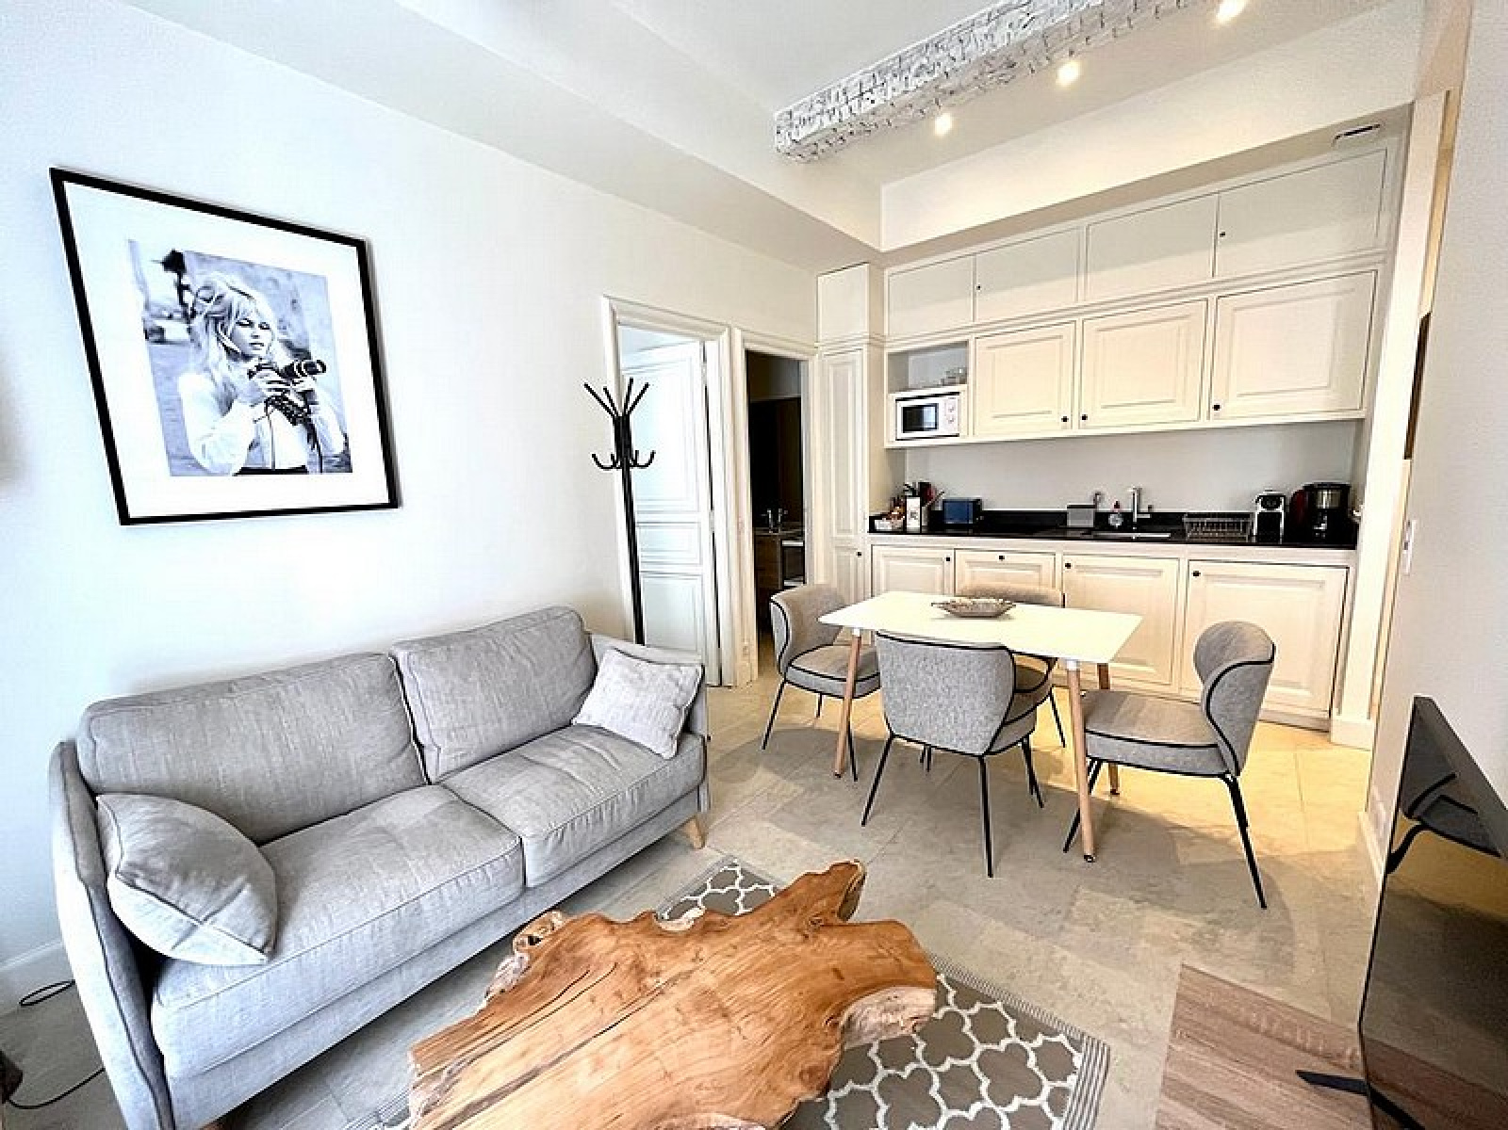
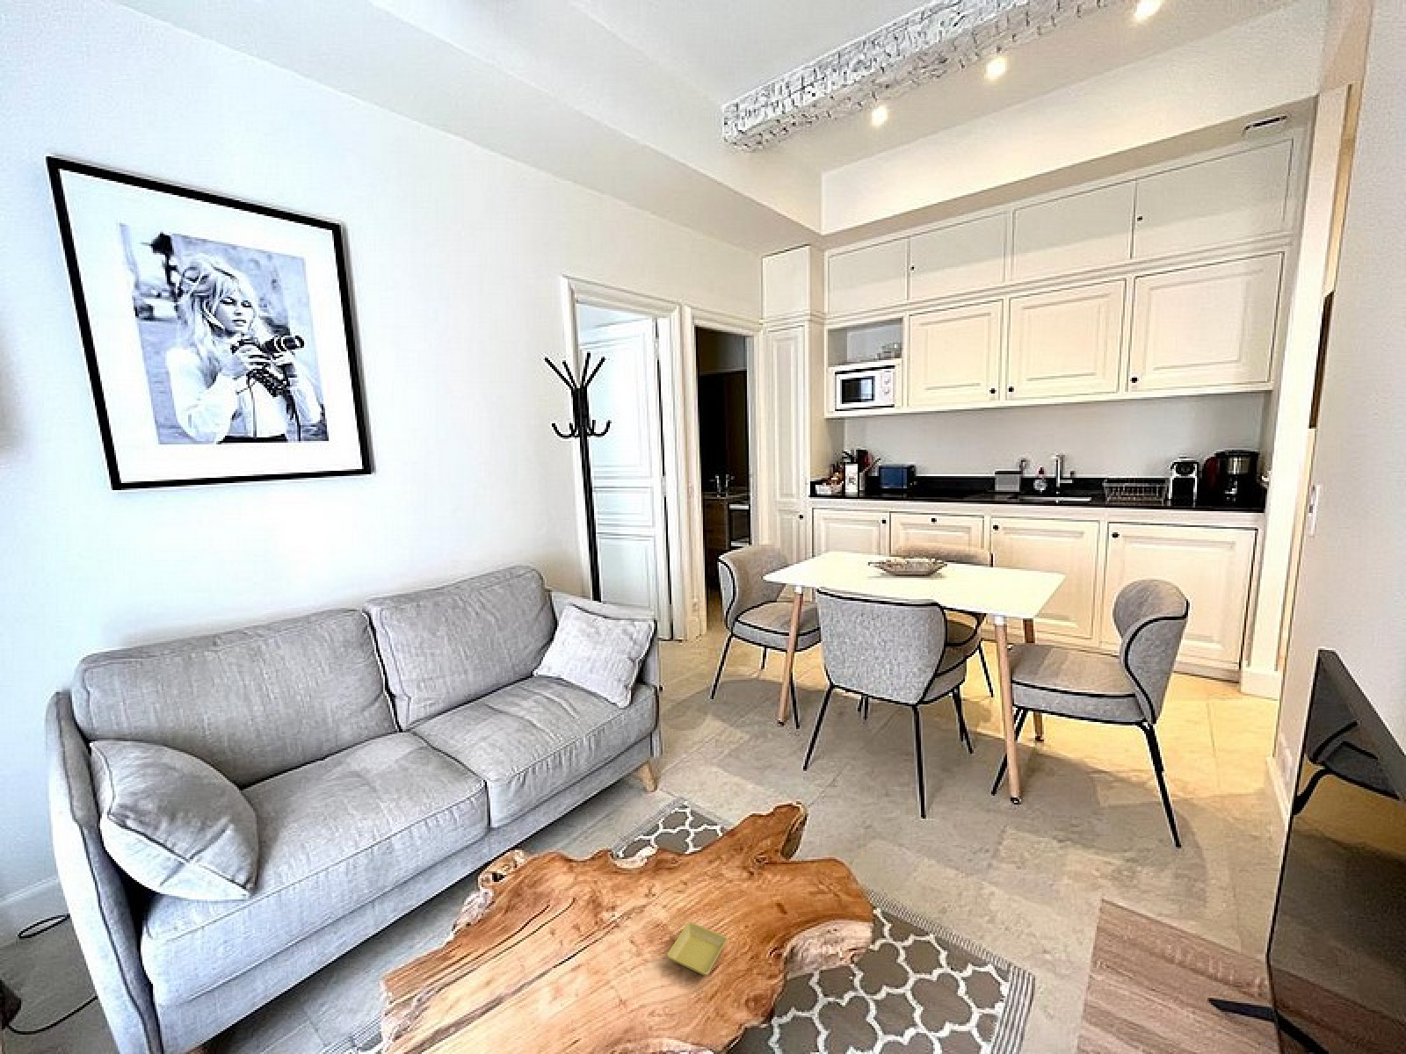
+ saucer [666,921,728,975]
